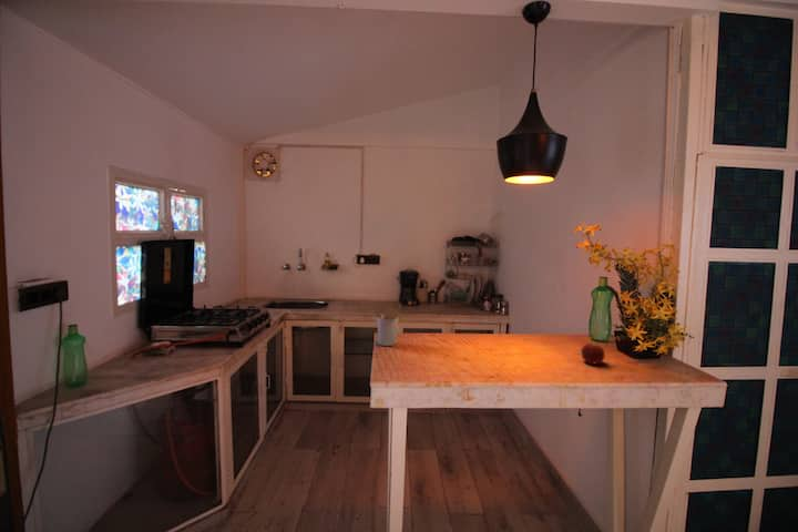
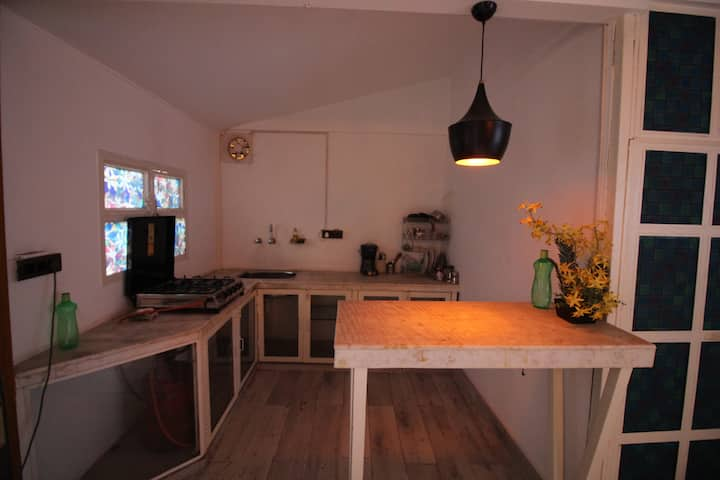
- utensil holder [372,304,401,347]
- fruit [580,341,606,365]
